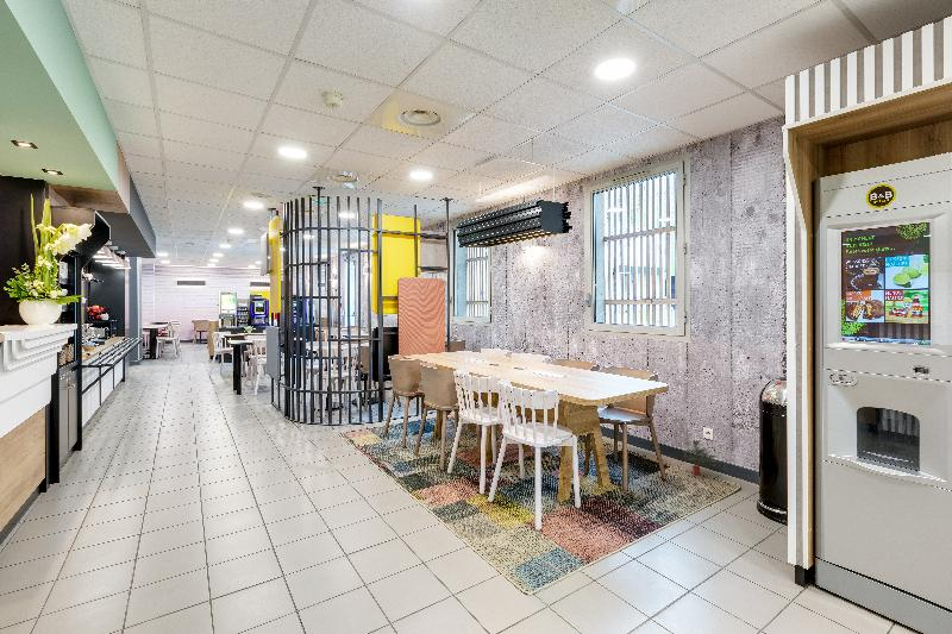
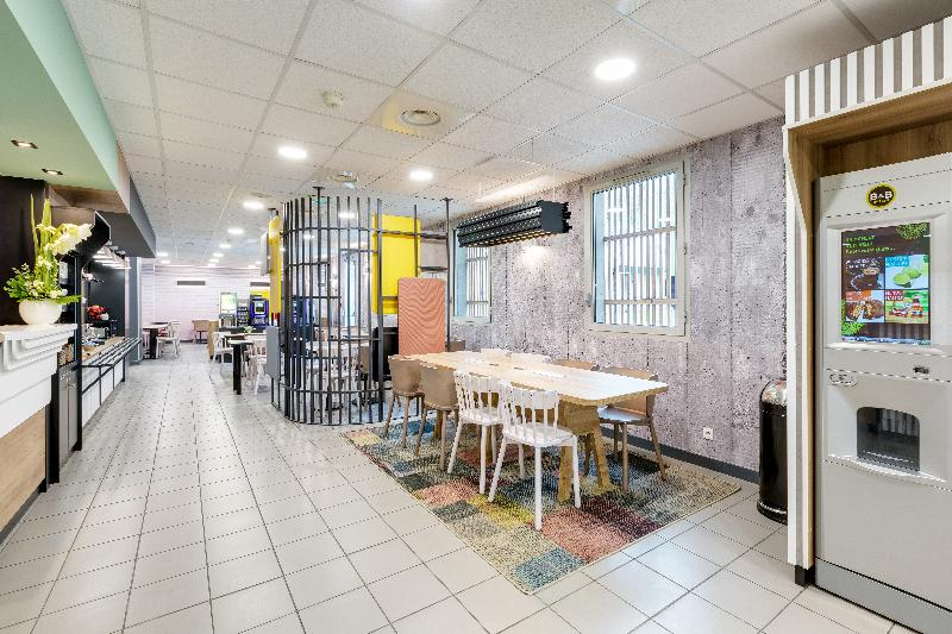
- potted plant [682,439,718,476]
